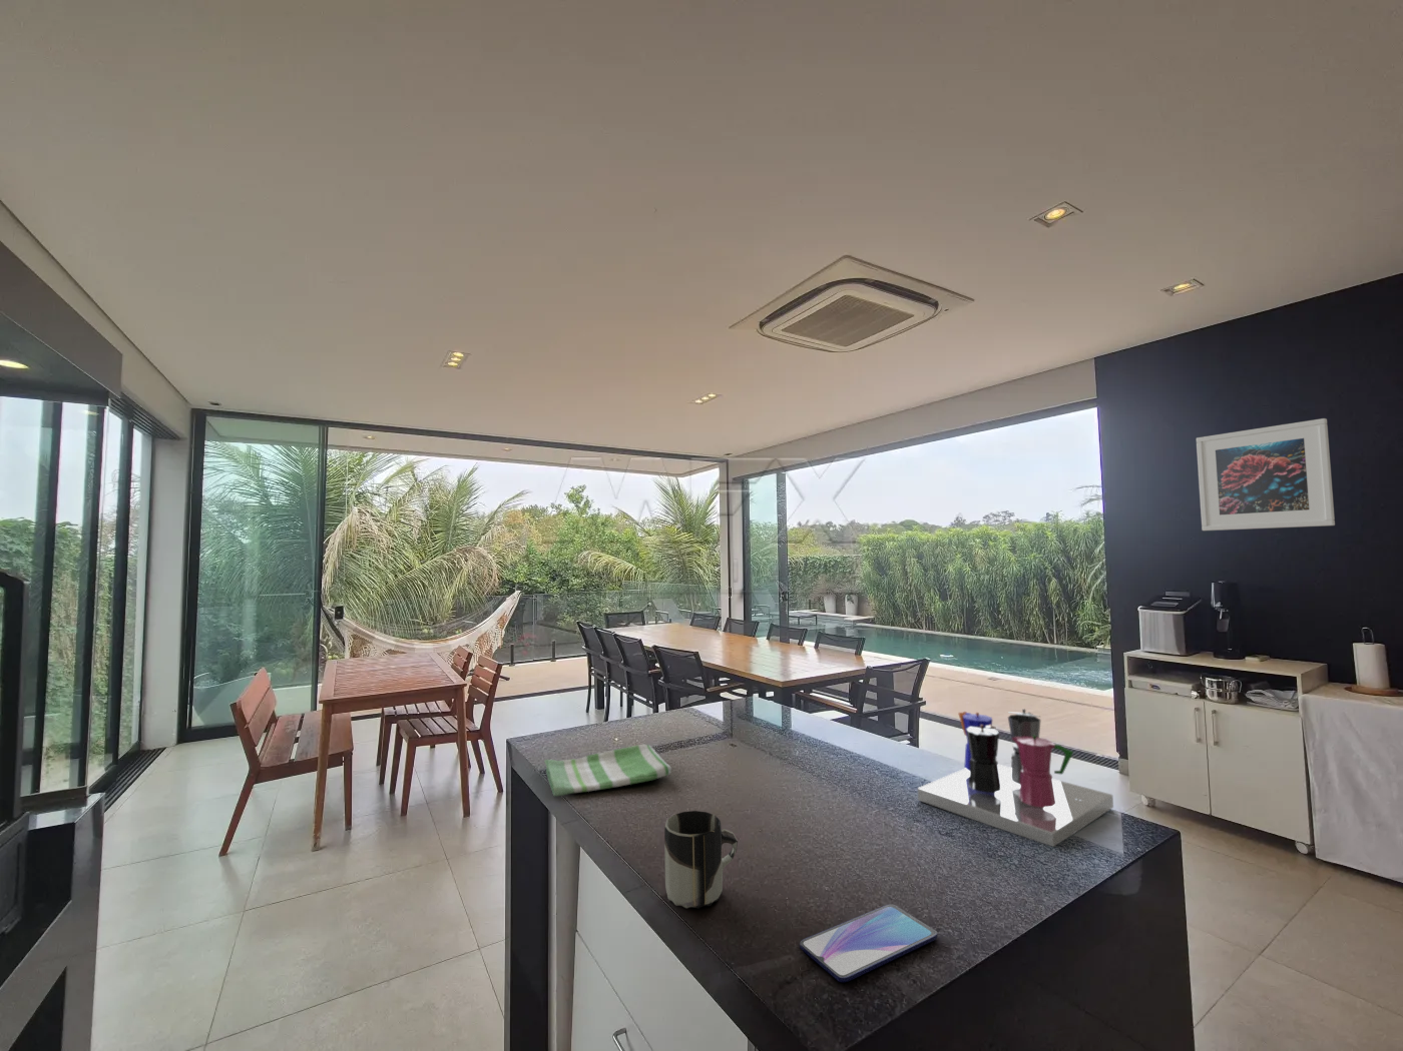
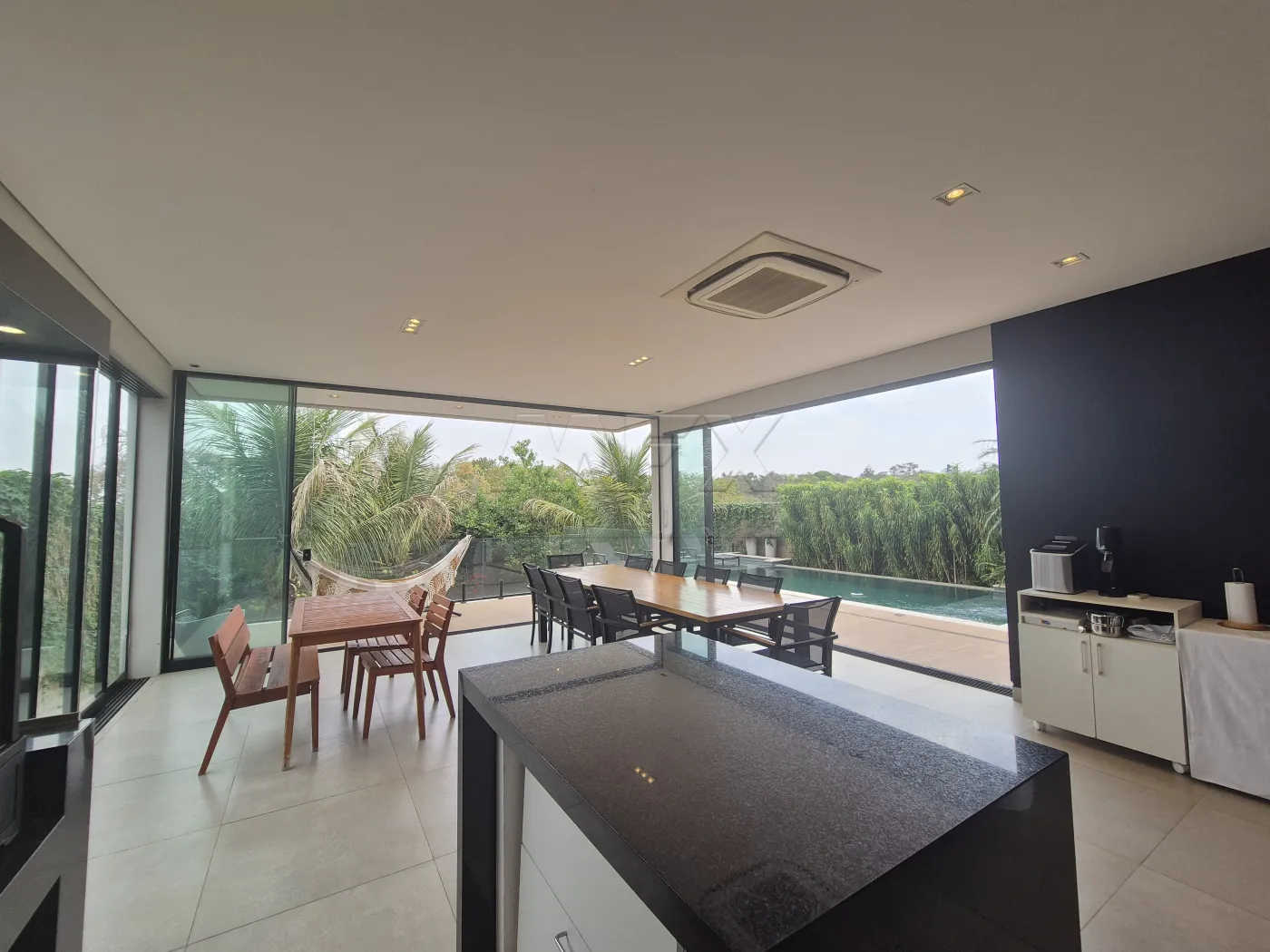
- coffee maker [917,708,1115,848]
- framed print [1195,417,1336,531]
- smartphone [799,903,938,983]
- dish towel [544,744,673,797]
- cup [664,809,739,910]
